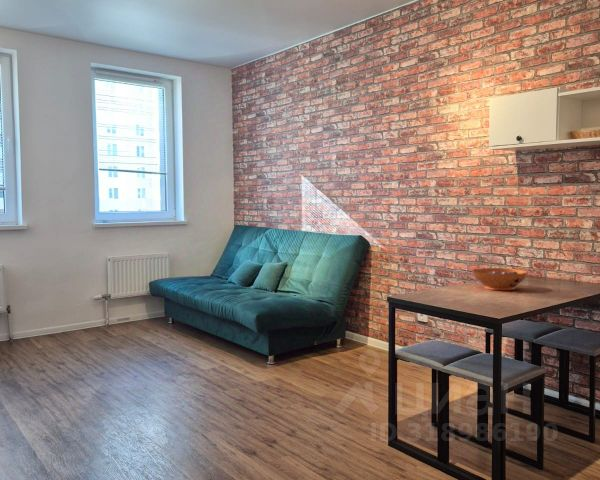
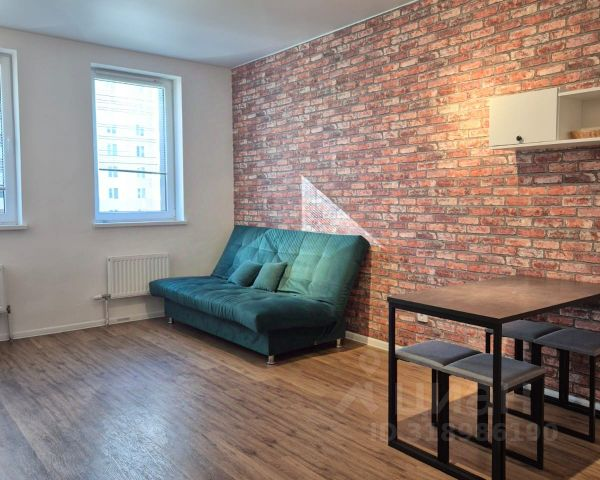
- decorative bowl [471,267,529,291]
